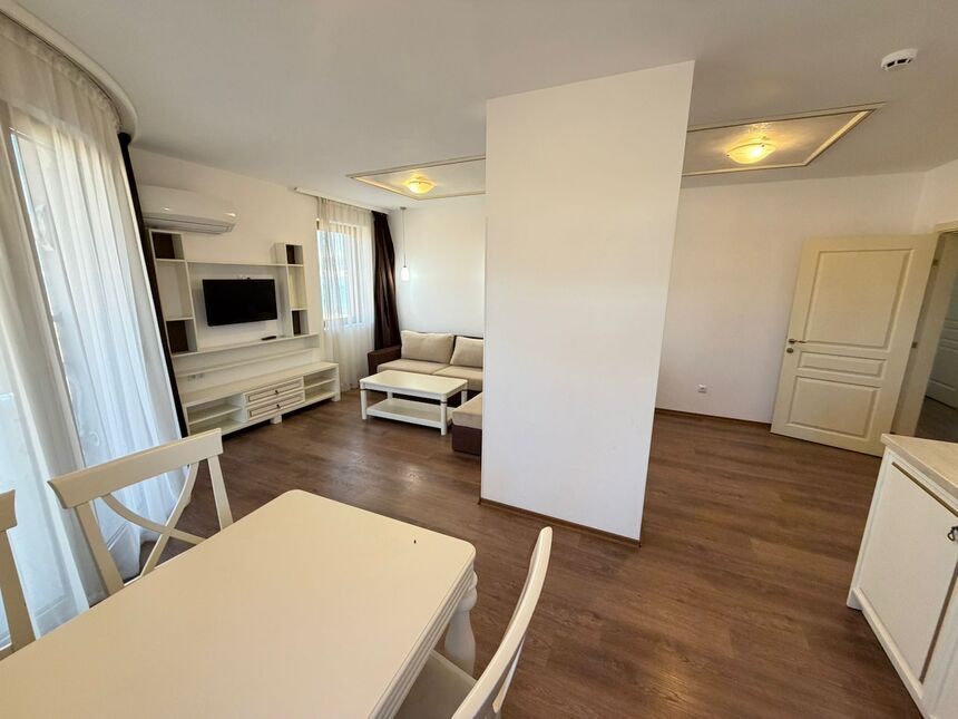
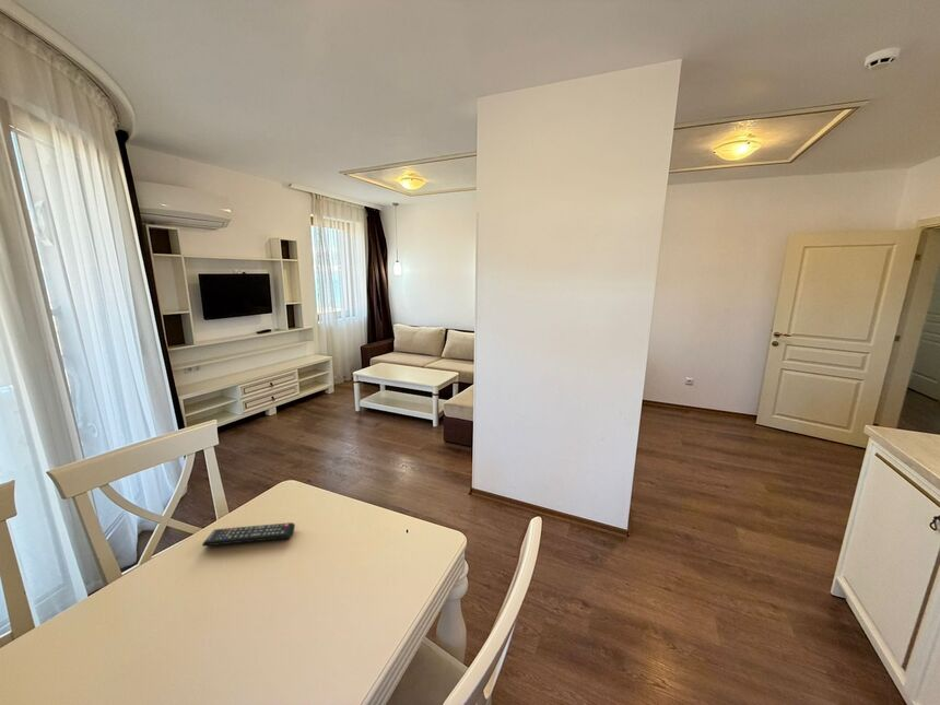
+ remote control [201,521,296,548]
